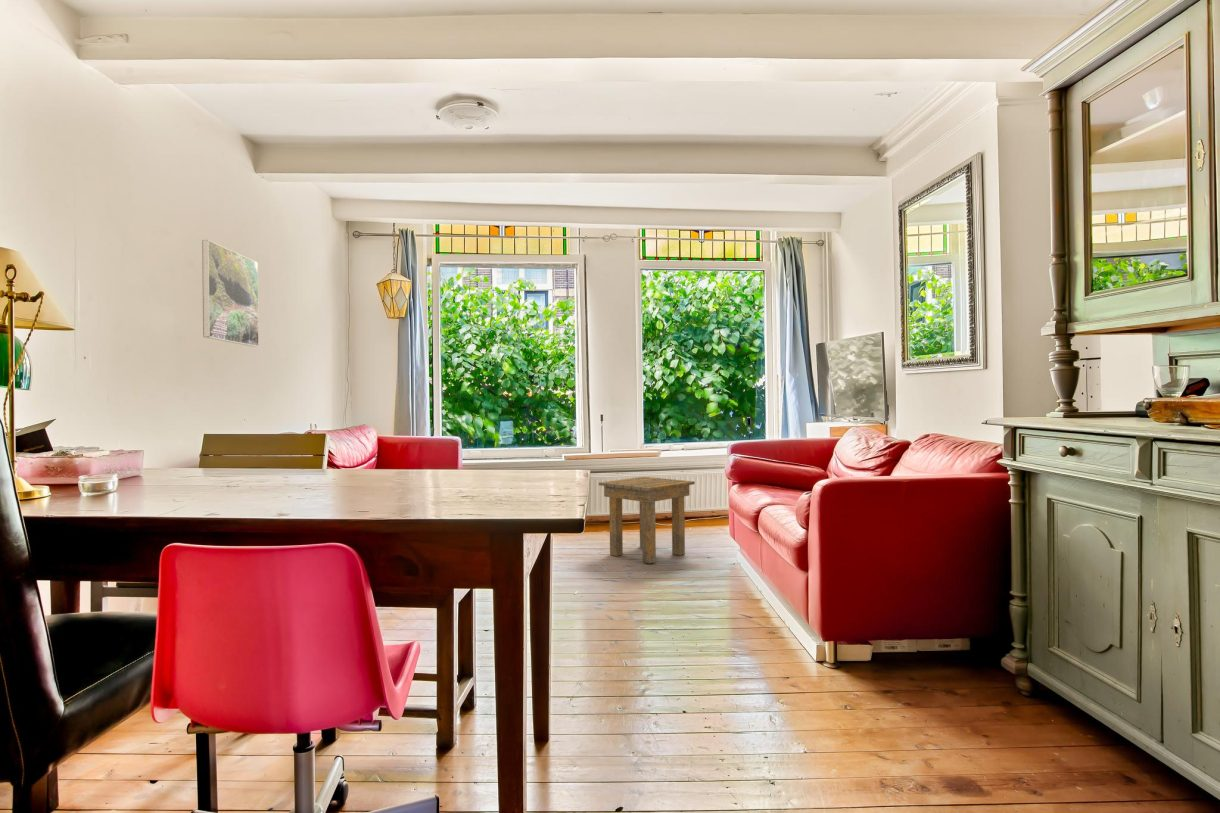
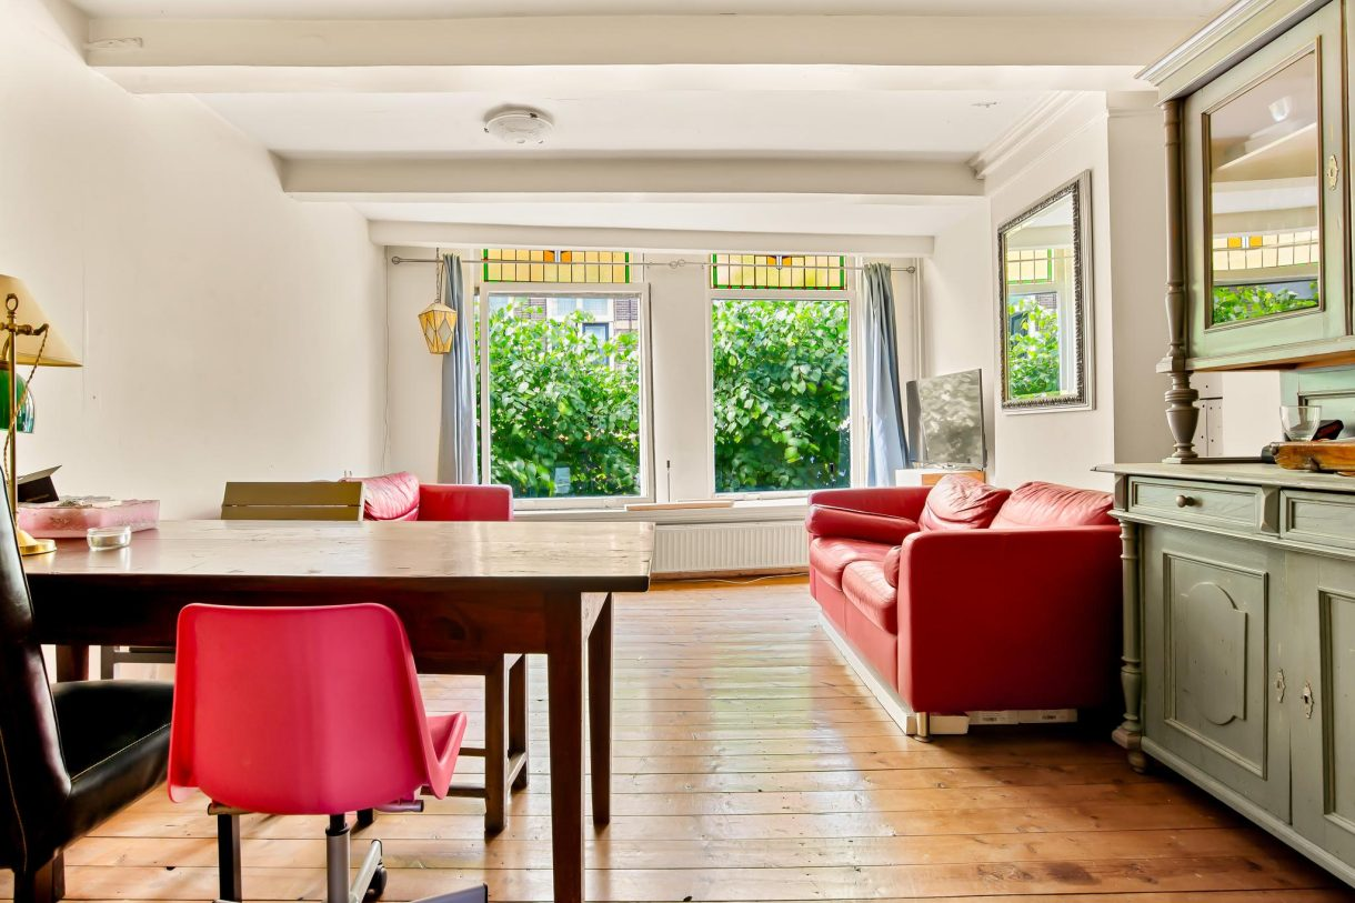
- side table [598,476,696,565]
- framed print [201,239,260,348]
